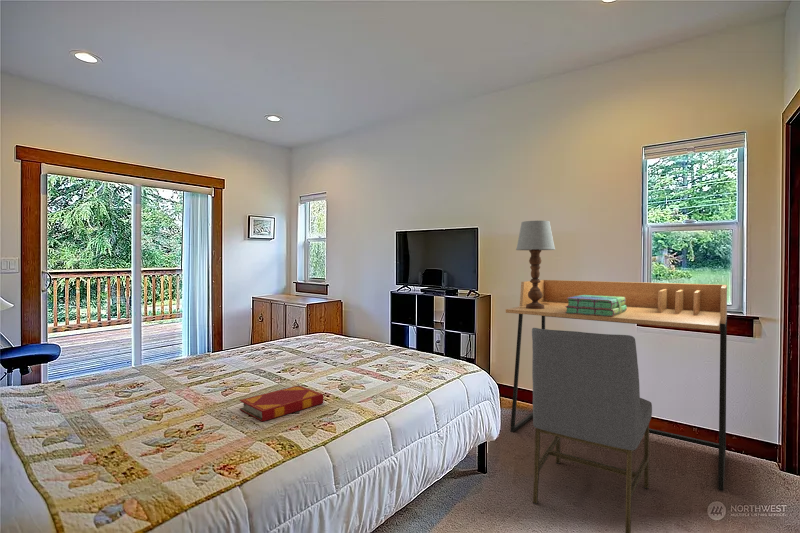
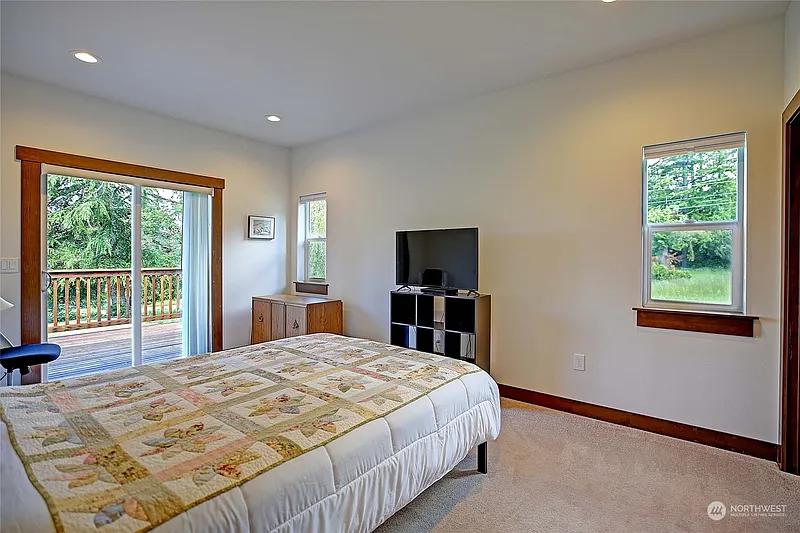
- hardback book [239,384,324,422]
- table lamp [515,220,556,309]
- desk [505,279,728,491]
- chair [531,327,653,533]
- stack of books [565,295,627,316]
